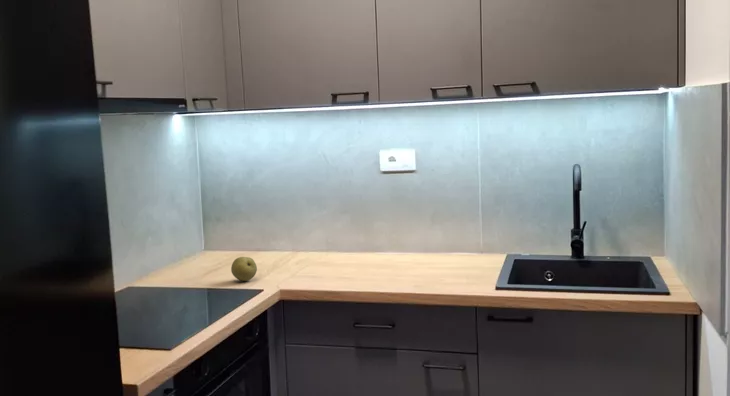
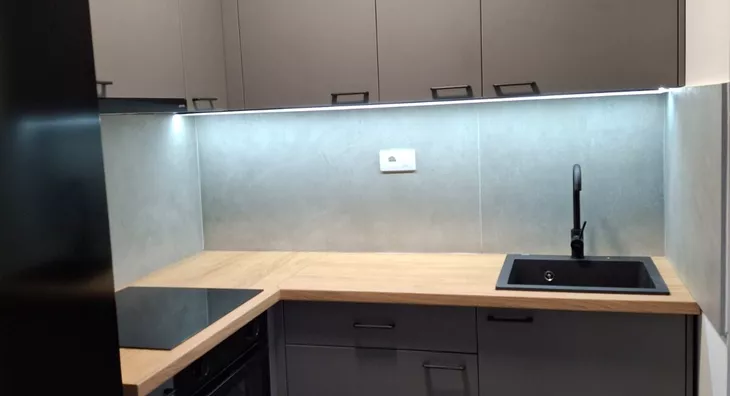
- fruit [230,256,258,282]
